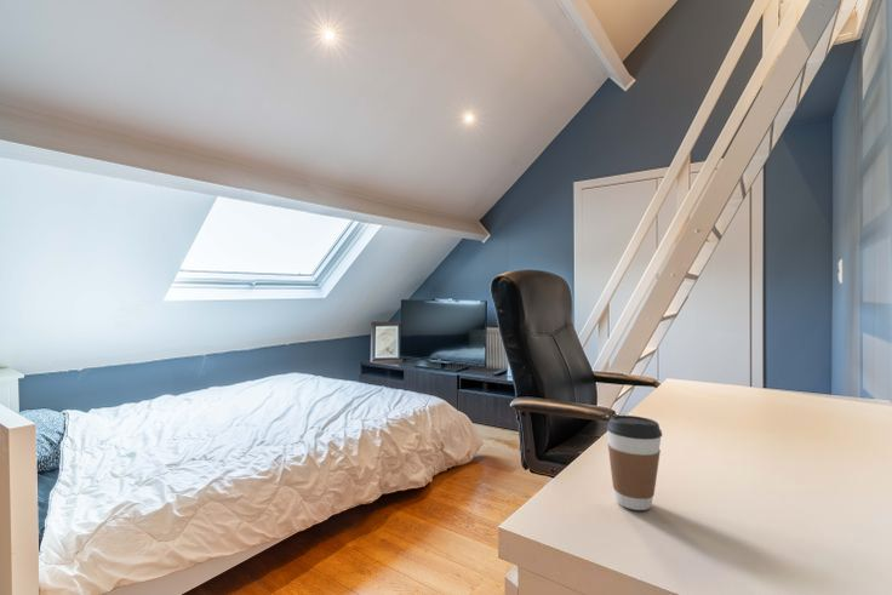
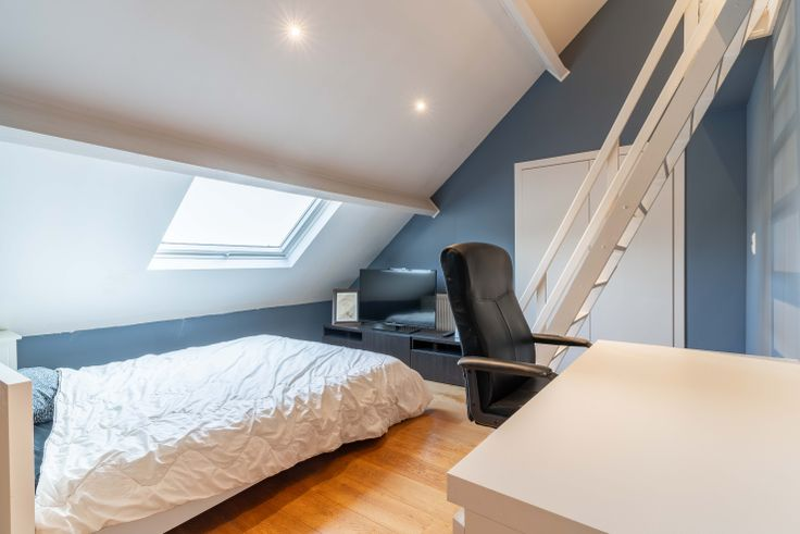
- coffee cup [605,414,663,511]
